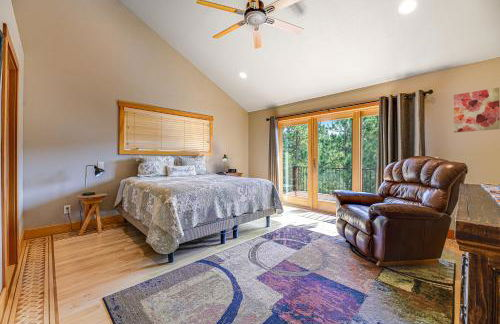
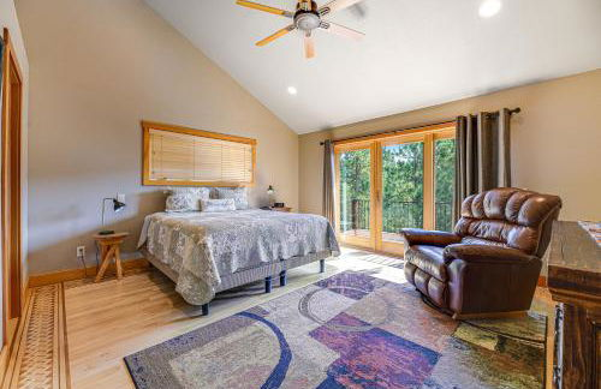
- wall art [453,87,500,133]
